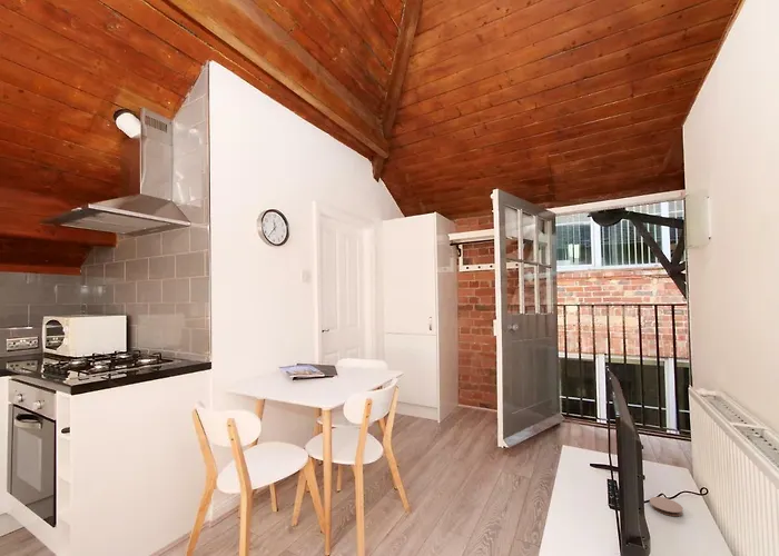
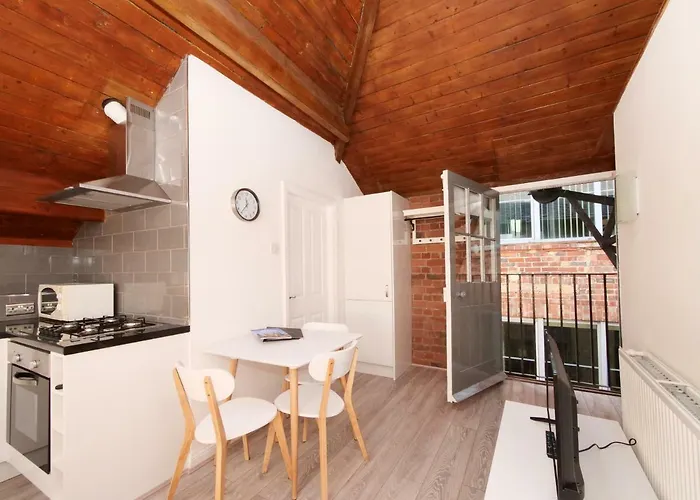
- coaster [649,496,684,517]
